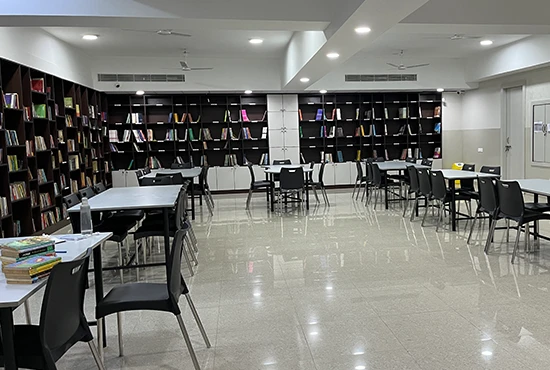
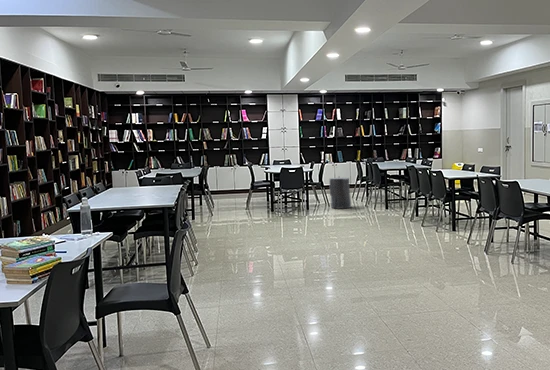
+ trash can [329,176,352,210]
